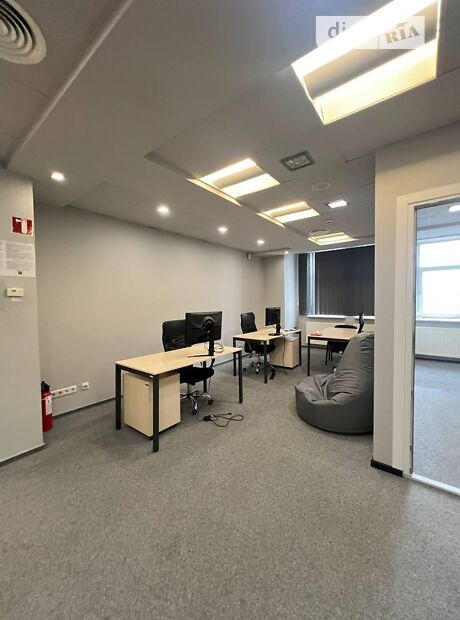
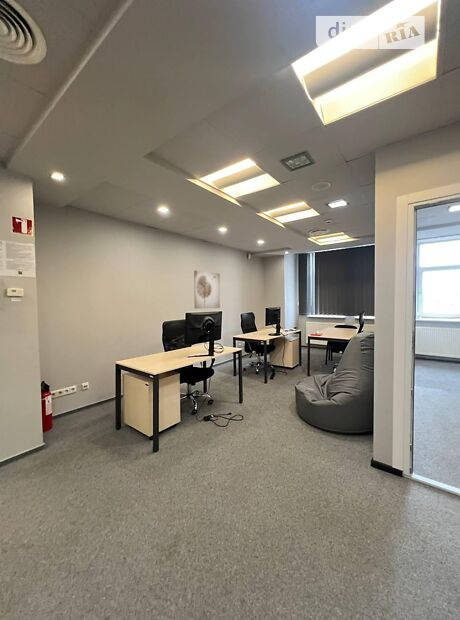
+ wall art [193,270,221,310]
